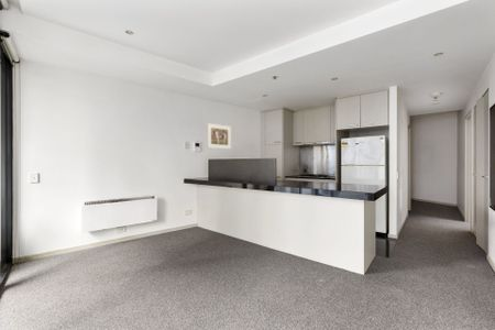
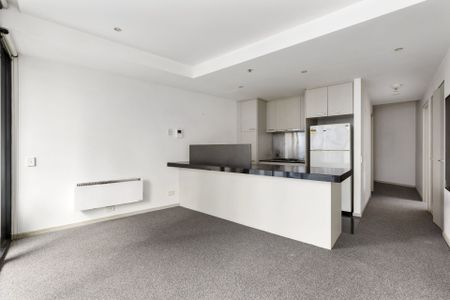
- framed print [206,122,232,150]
